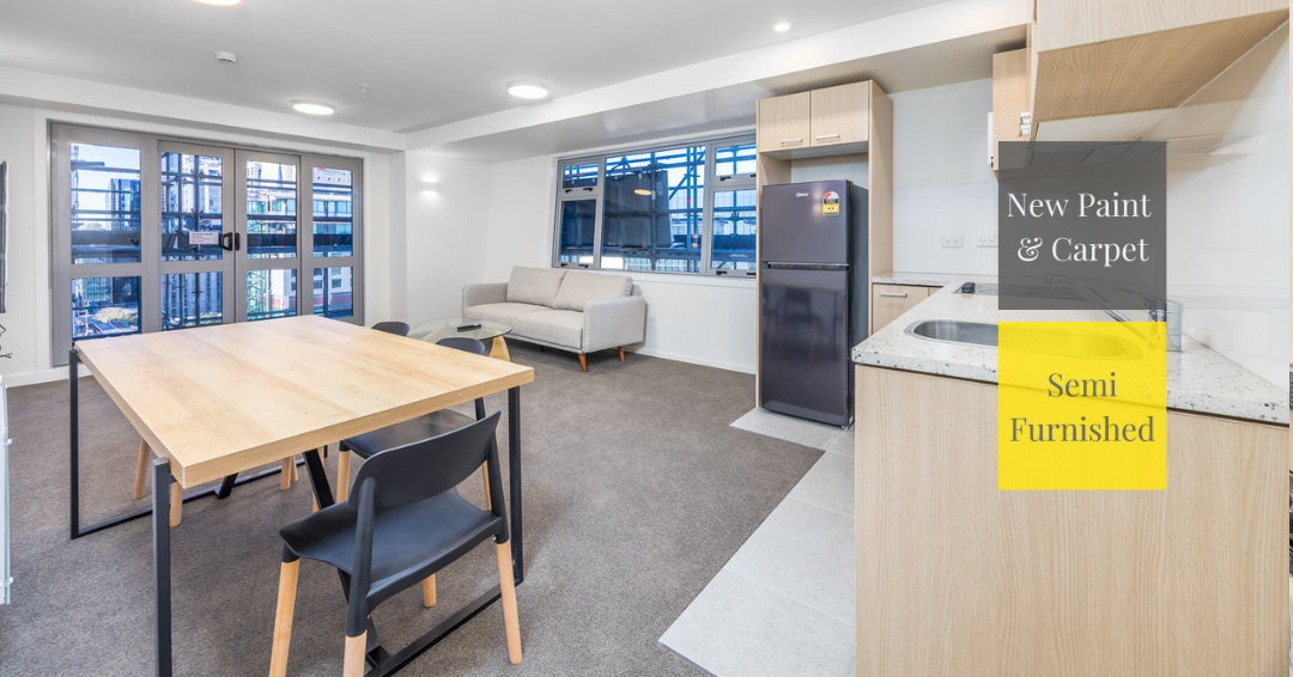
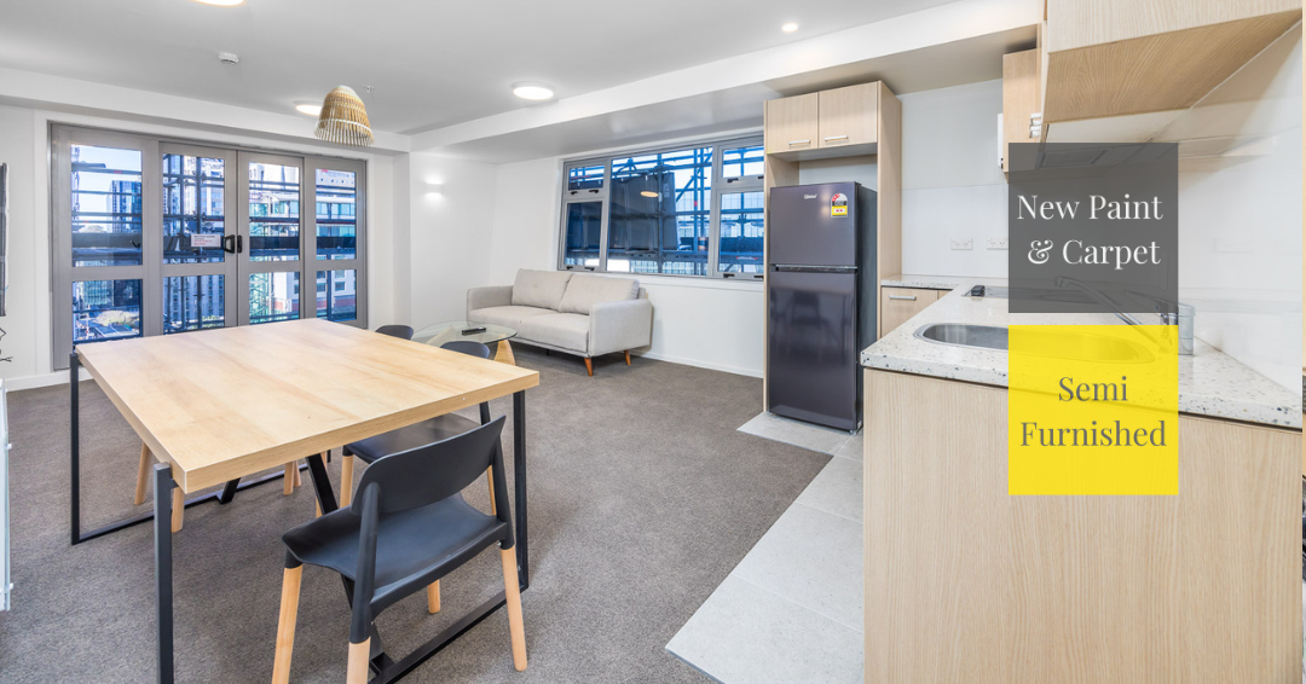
+ lamp shade [313,85,376,149]
